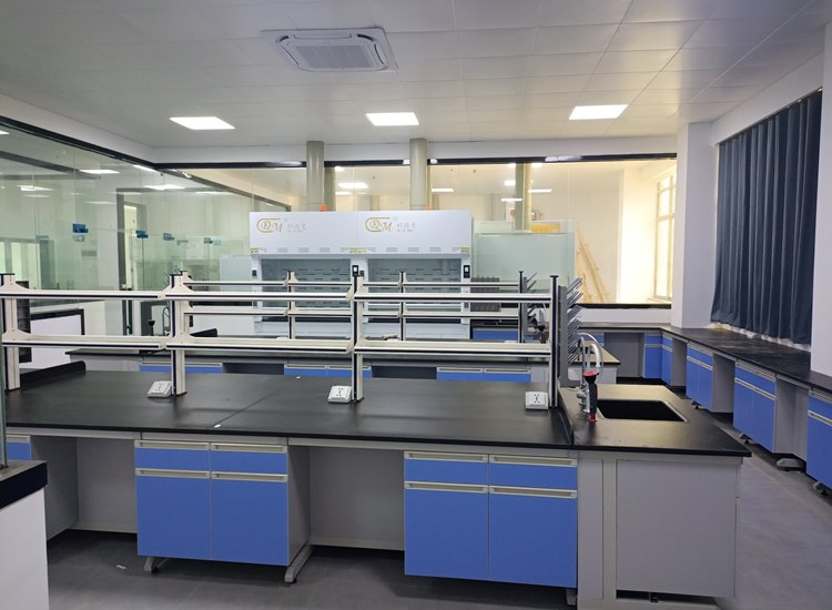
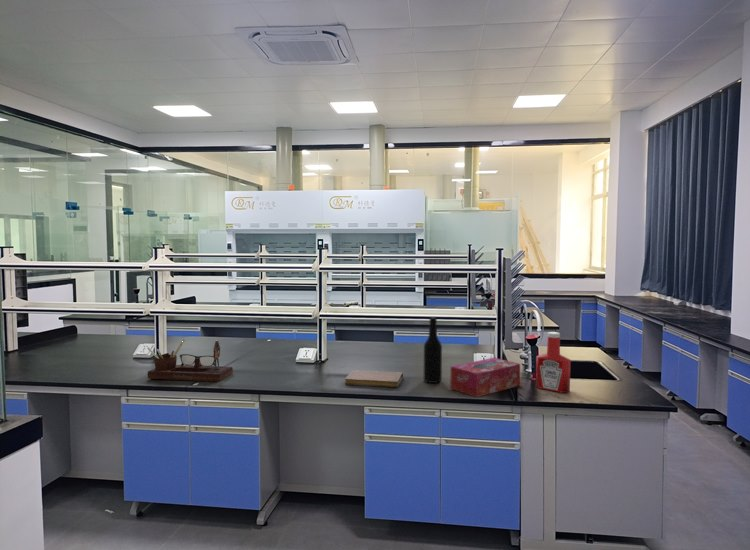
+ desk organizer [146,339,234,383]
+ soap bottle [535,331,572,394]
+ notebook [344,369,404,388]
+ tissue box [449,357,521,398]
+ bottle [423,316,443,384]
